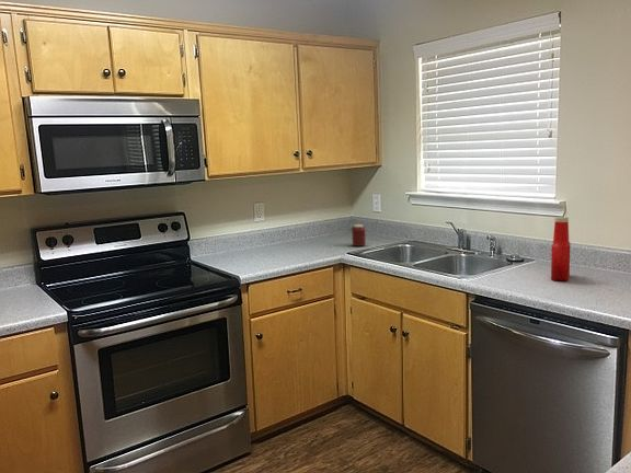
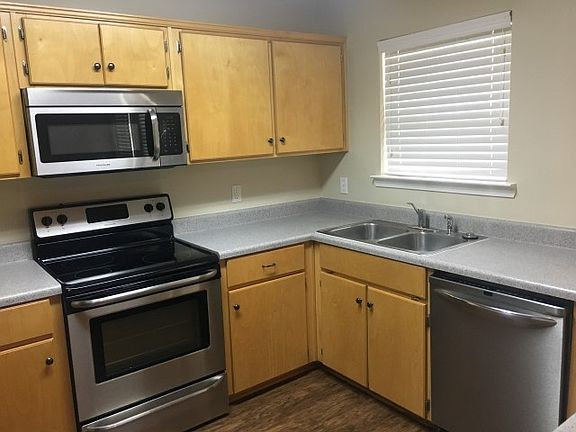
- soap bottle [550,216,571,282]
- jar [345,223,367,247]
